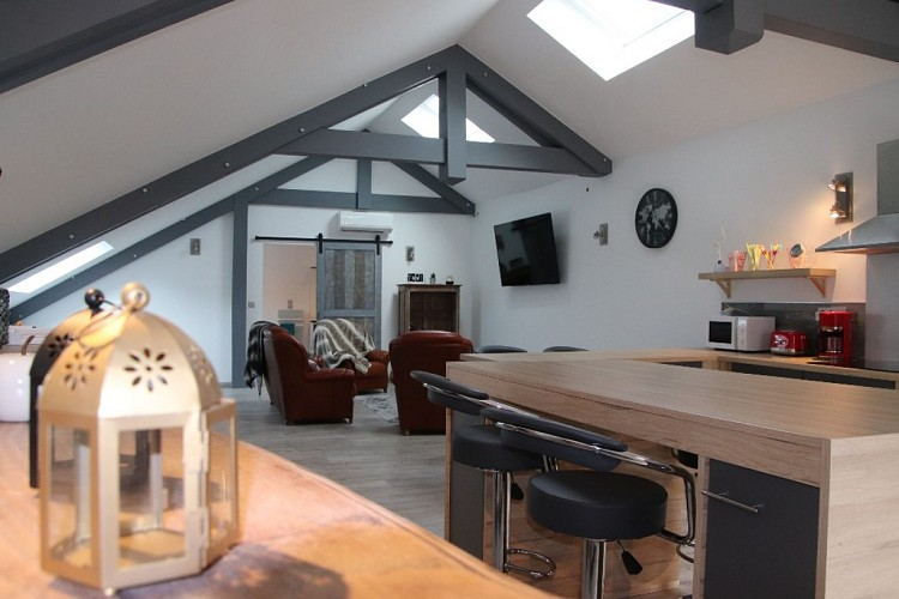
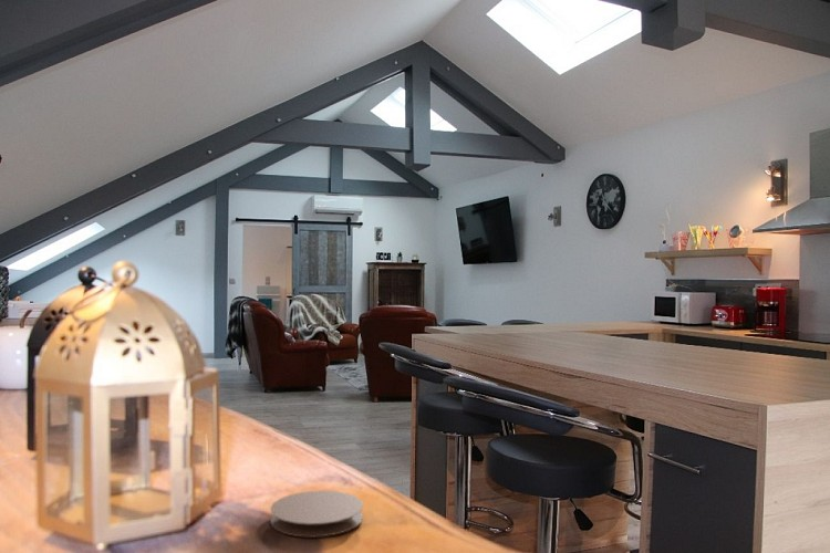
+ coaster [269,490,364,539]
